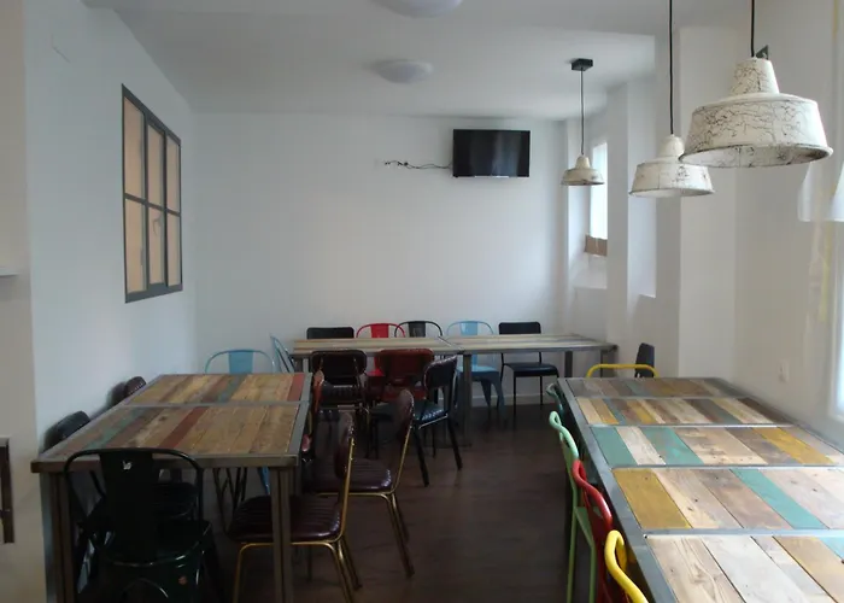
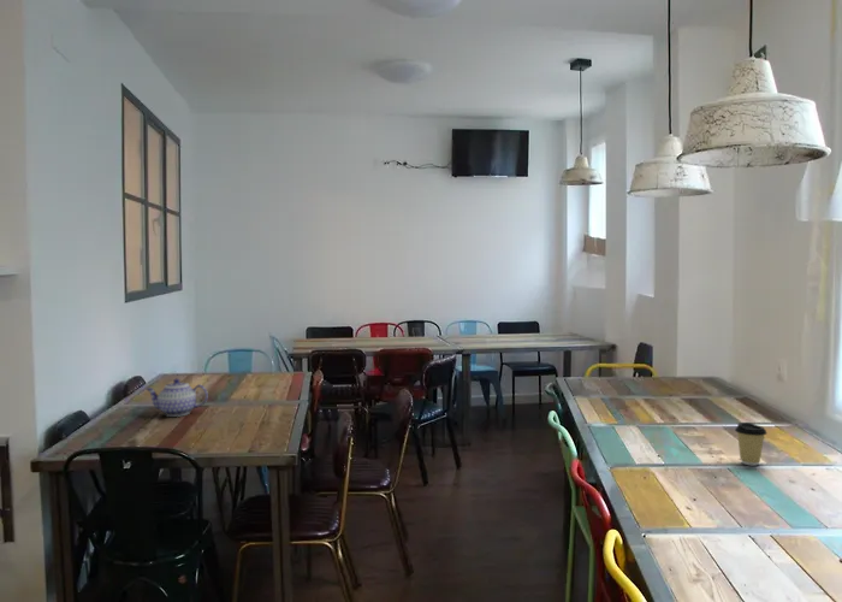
+ coffee cup [734,421,767,466]
+ teapot [144,377,209,418]
